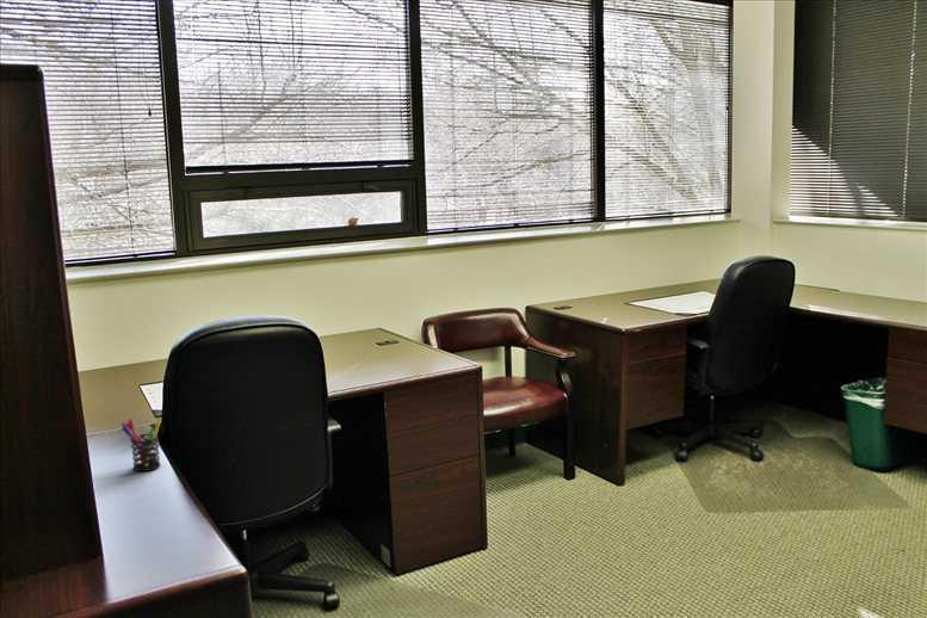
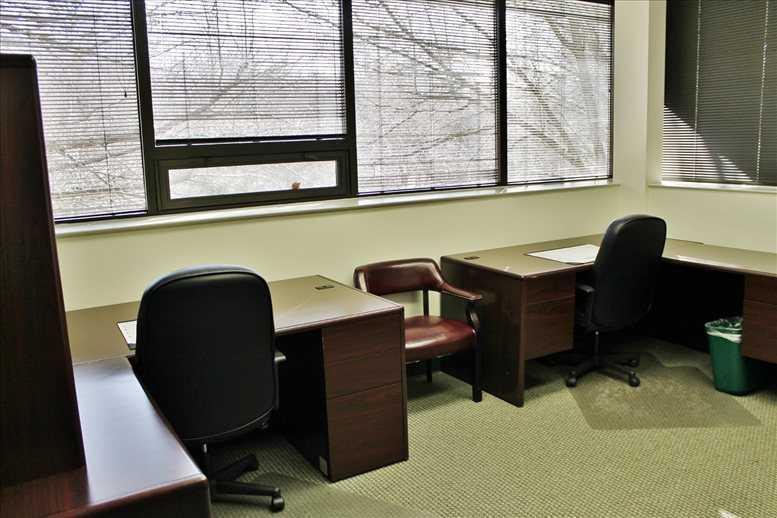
- pen holder [120,416,162,472]
